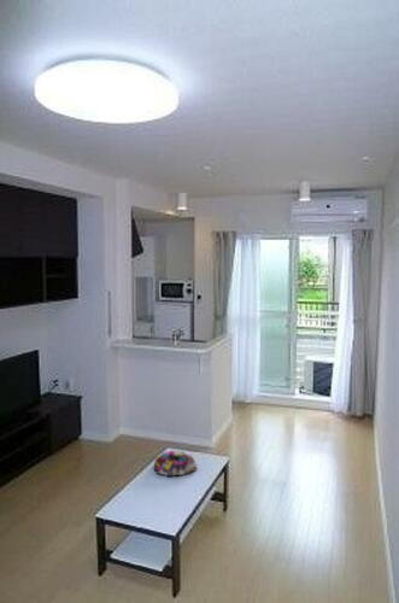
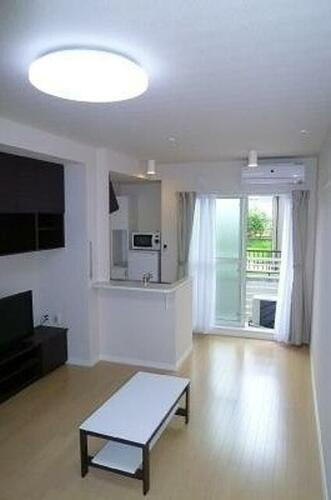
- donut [153,450,198,478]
